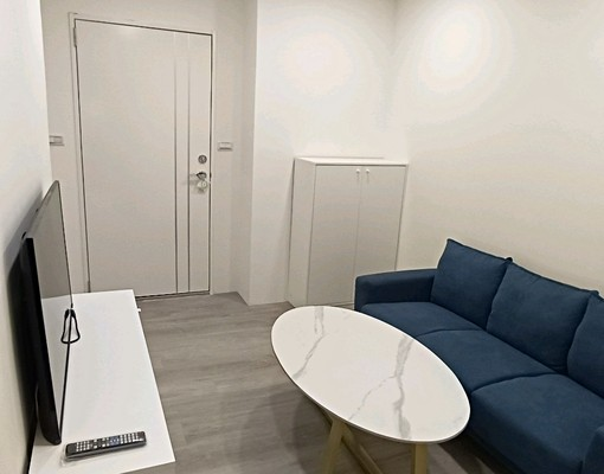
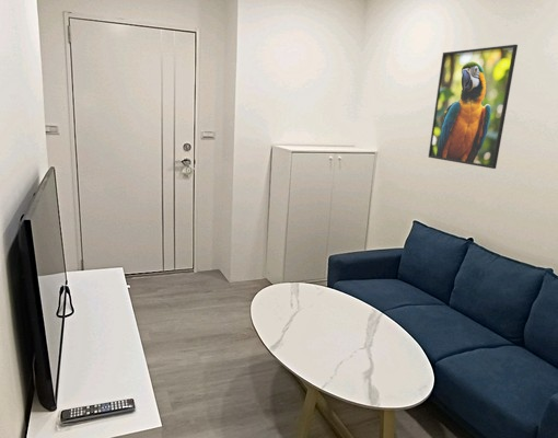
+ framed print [428,44,519,170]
